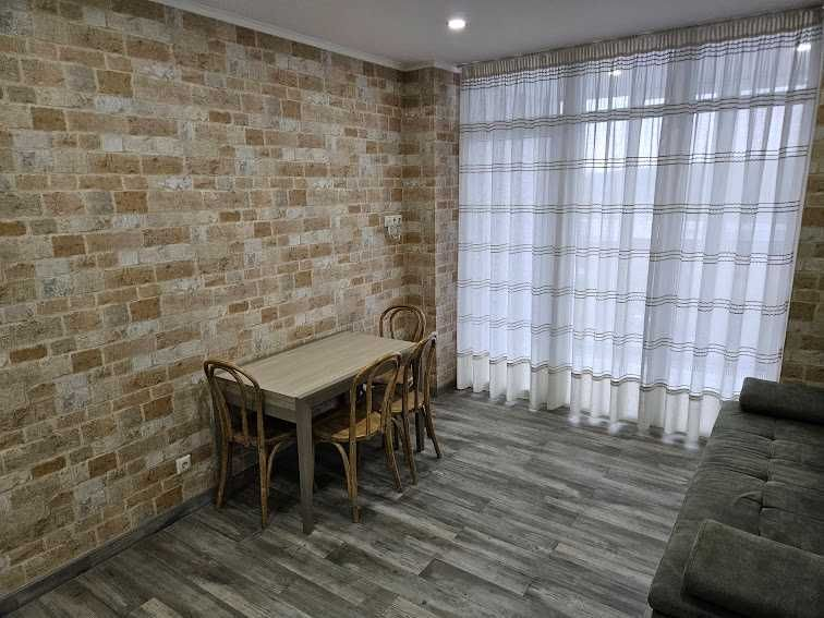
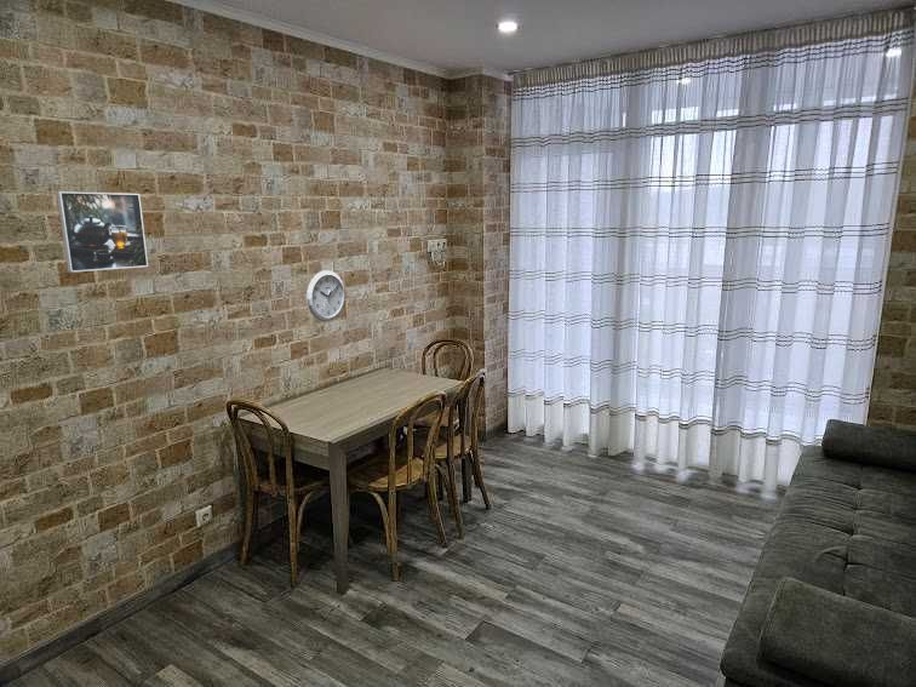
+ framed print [56,190,149,273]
+ wall clock [305,269,347,322]
